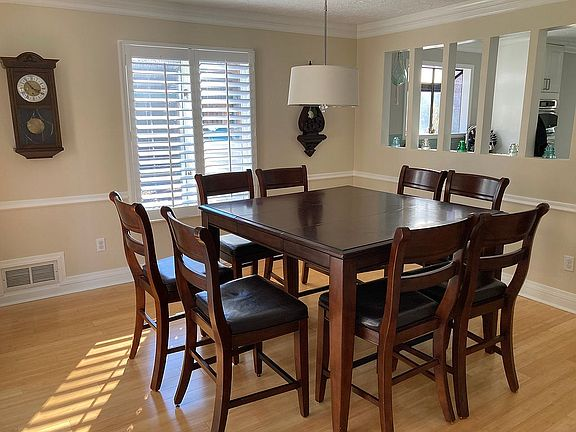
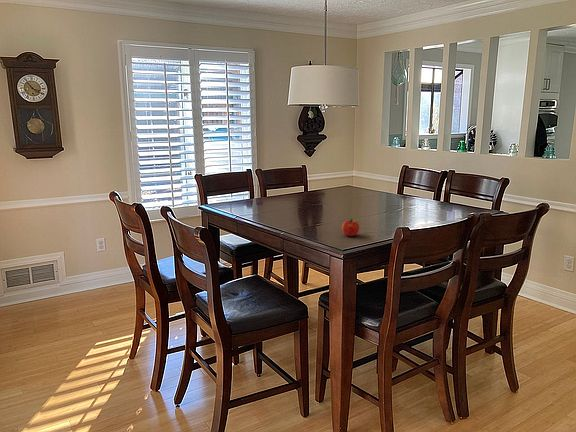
+ fruit [341,218,360,237]
